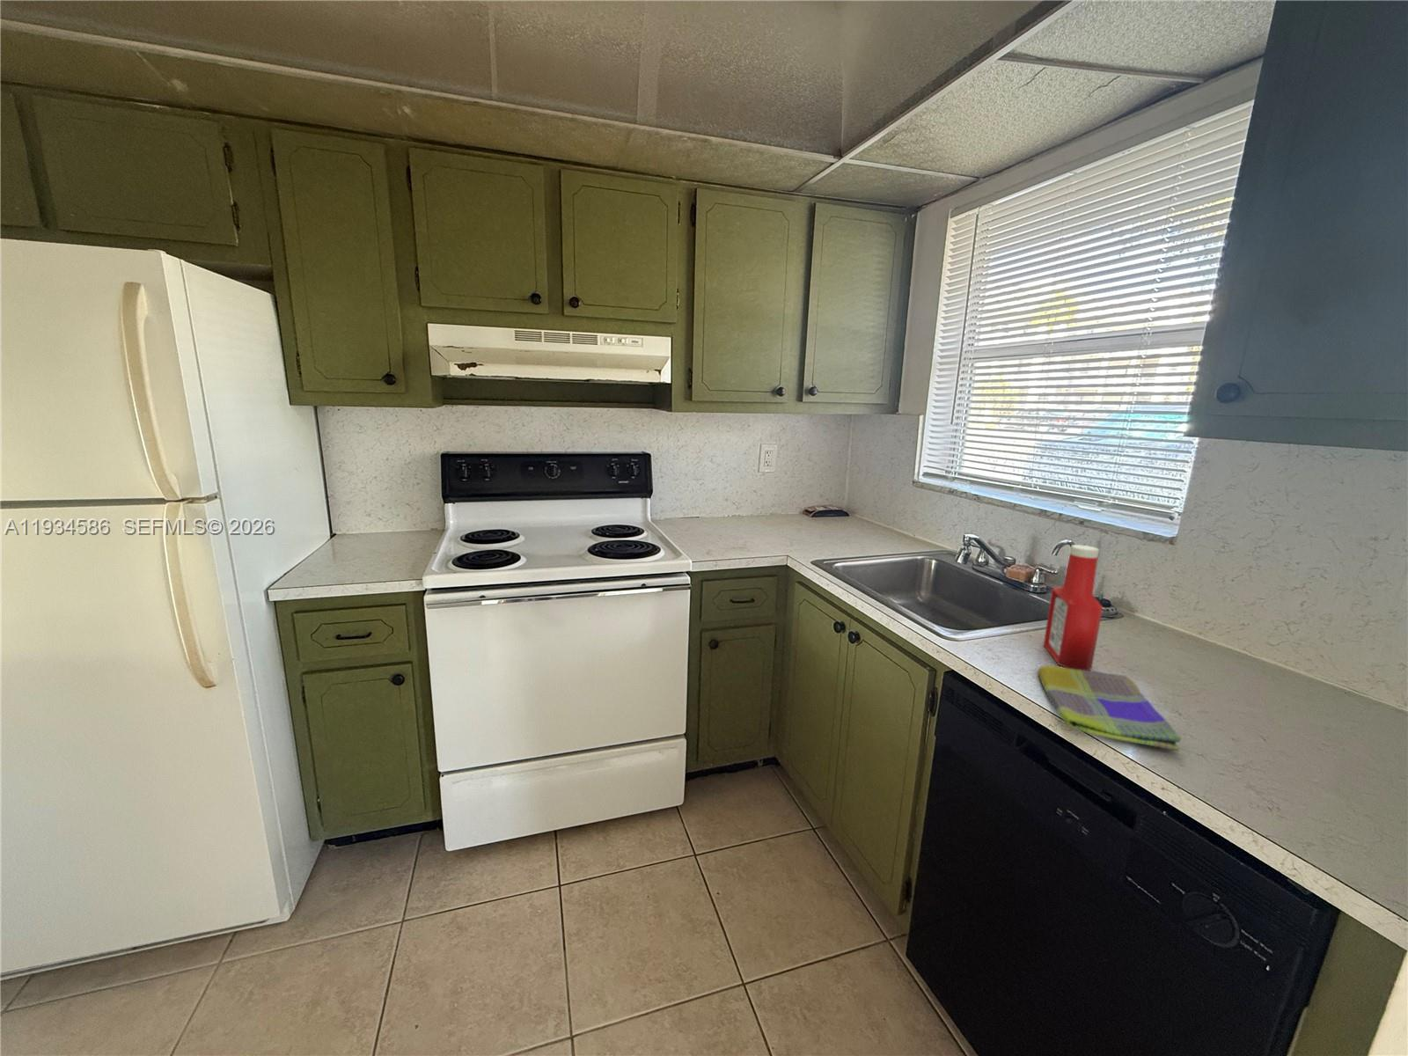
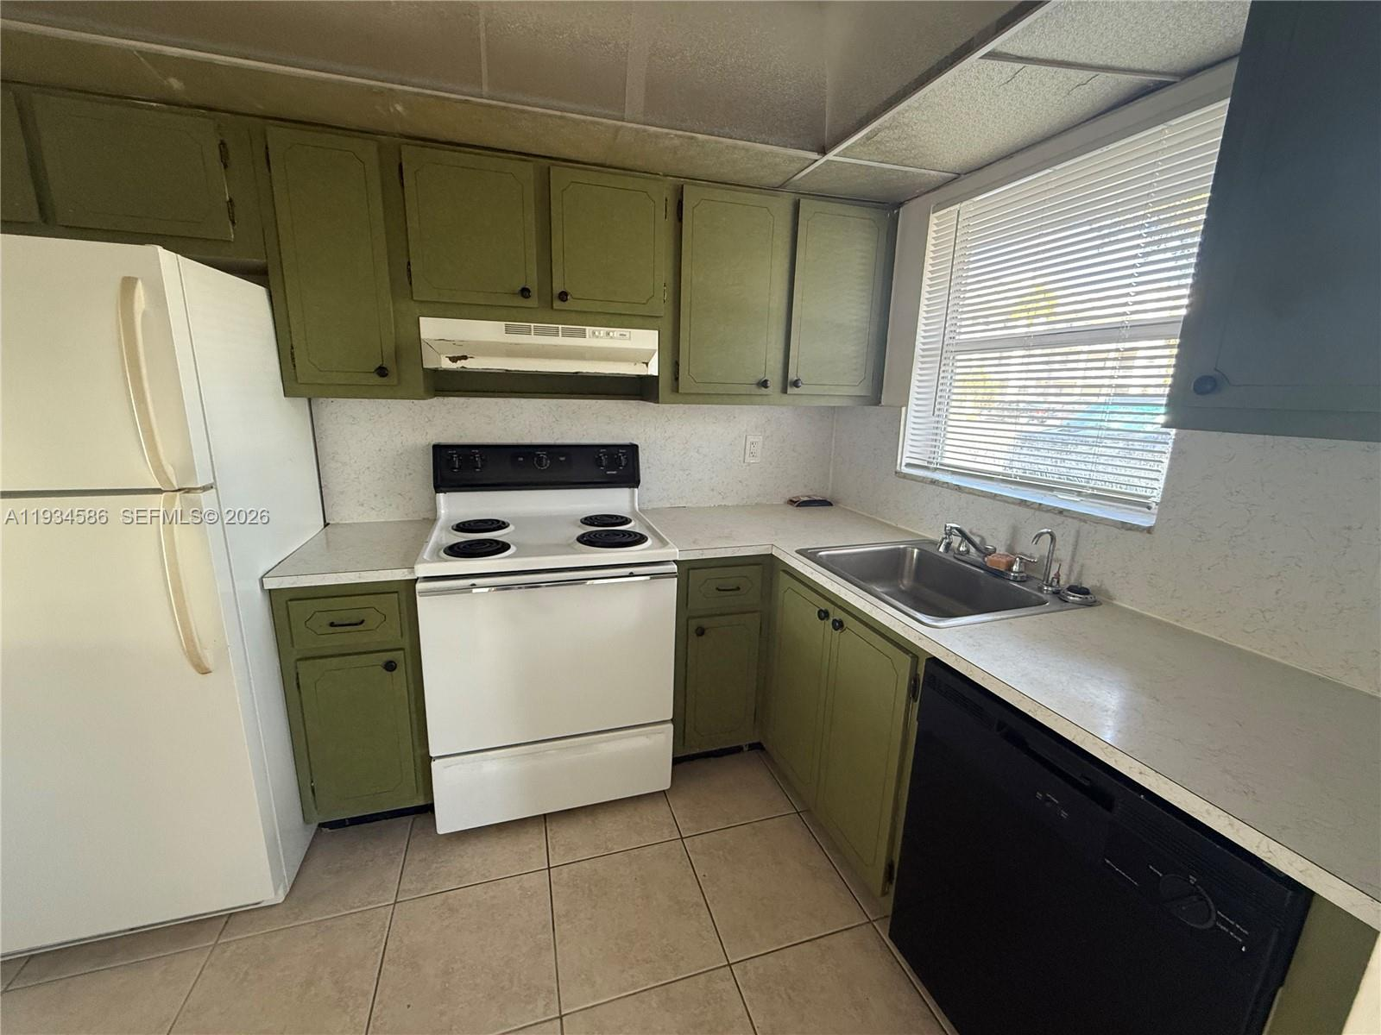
- soap bottle [1043,544,1103,671]
- dish towel [1037,664,1183,752]
